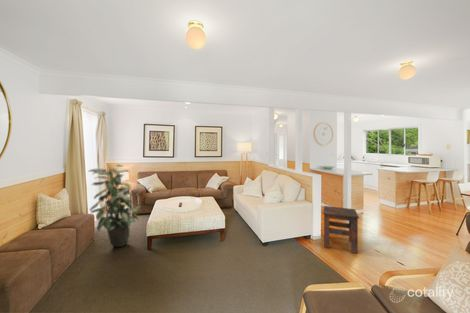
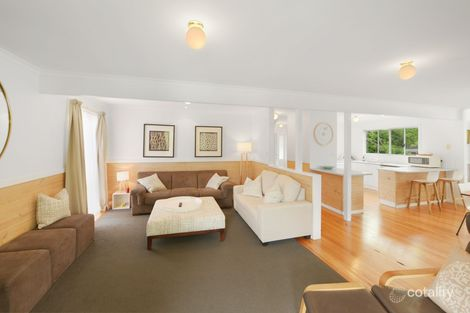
- side table [322,205,360,255]
- indoor plant [87,163,143,248]
